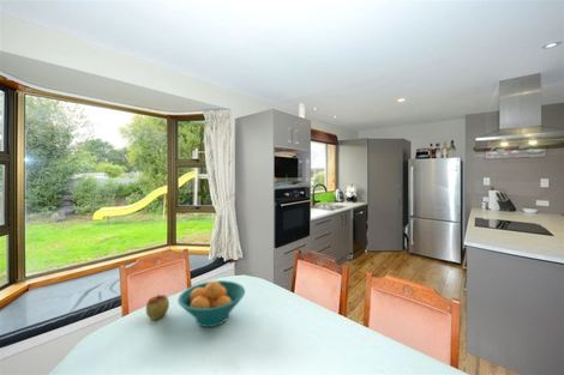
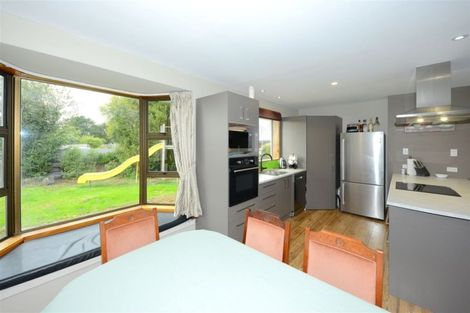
- apple [145,292,170,321]
- fruit bowl [176,279,246,328]
